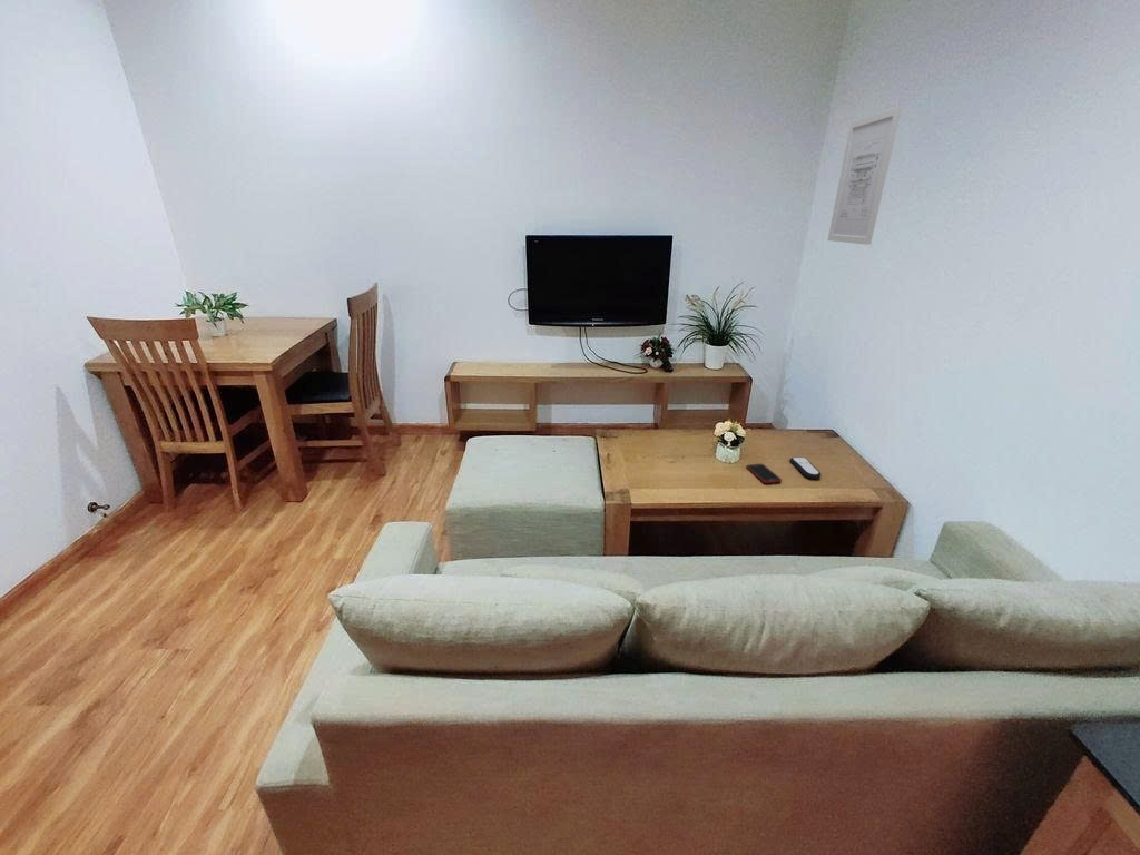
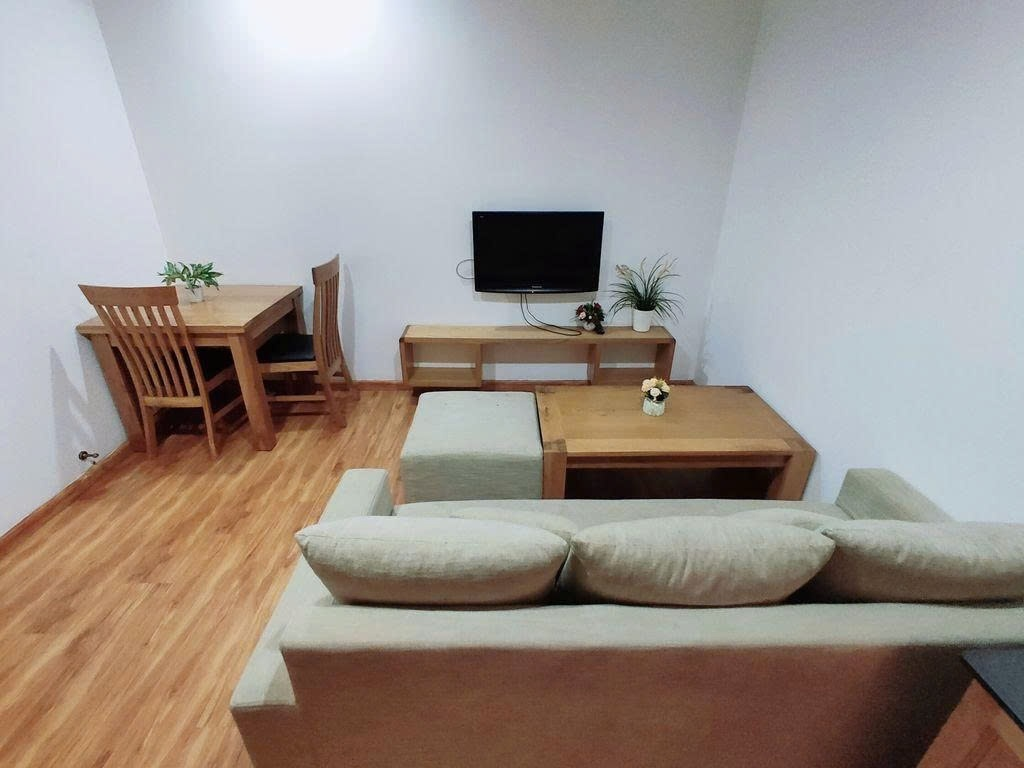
- wall art [827,106,903,246]
- cell phone [745,463,783,484]
- remote control [789,456,823,480]
